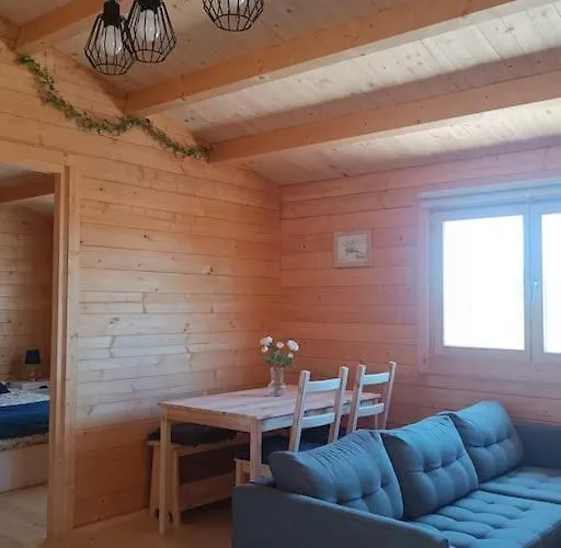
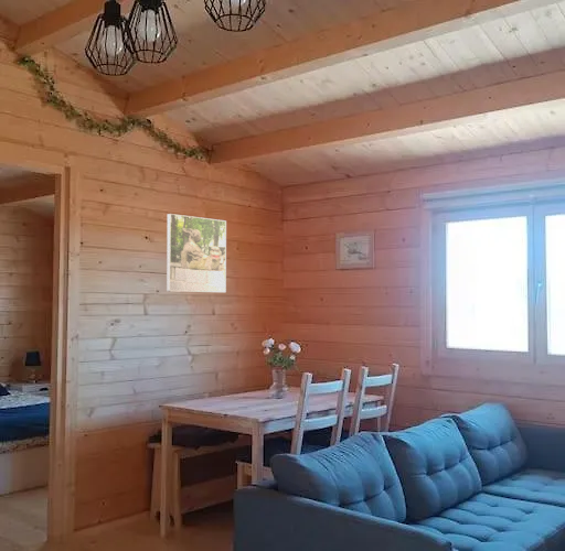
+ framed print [166,213,227,293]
